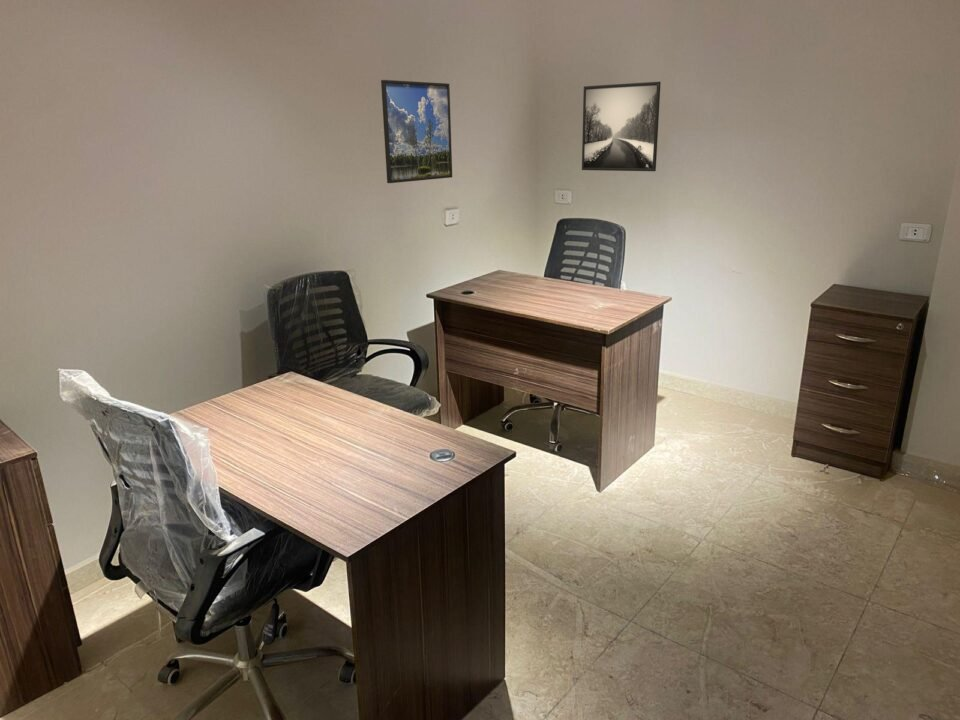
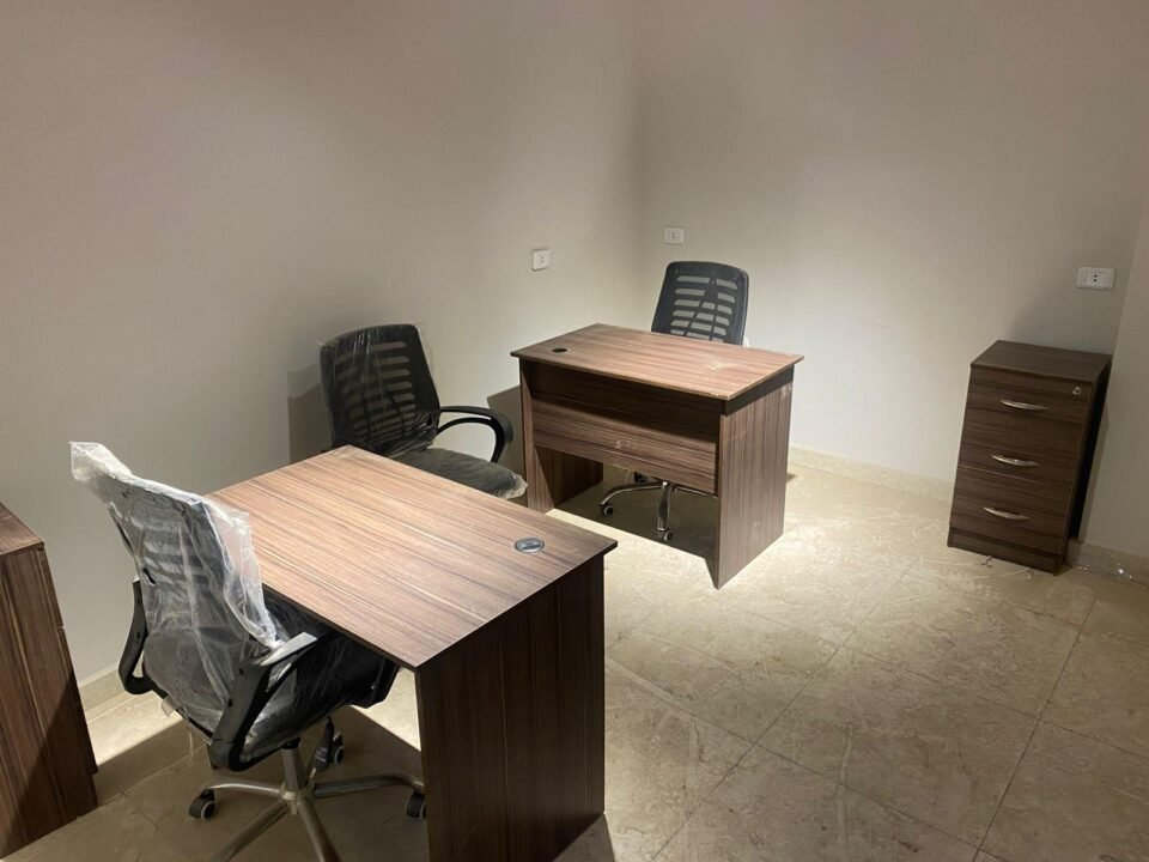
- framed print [581,81,662,172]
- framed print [380,79,453,184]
